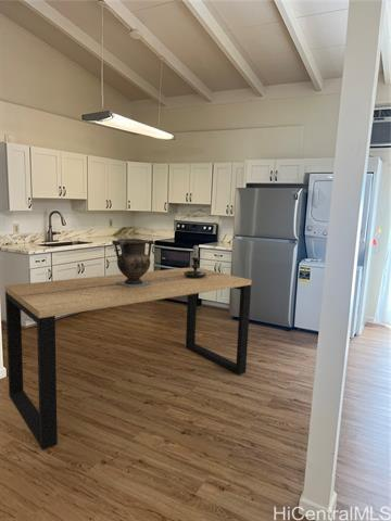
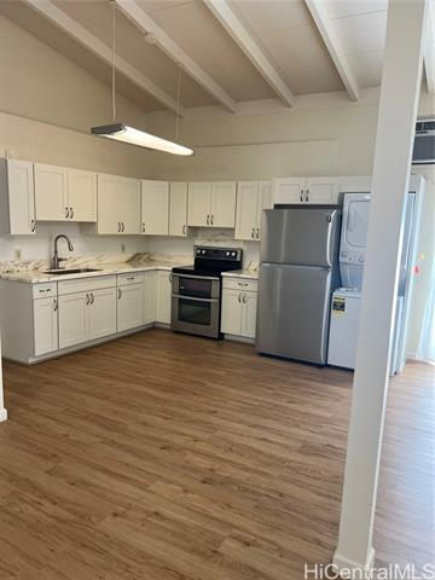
- dining table [4,266,253,450]
- candle holder [184,242,206,278]
- vase [111,238,155,288]
